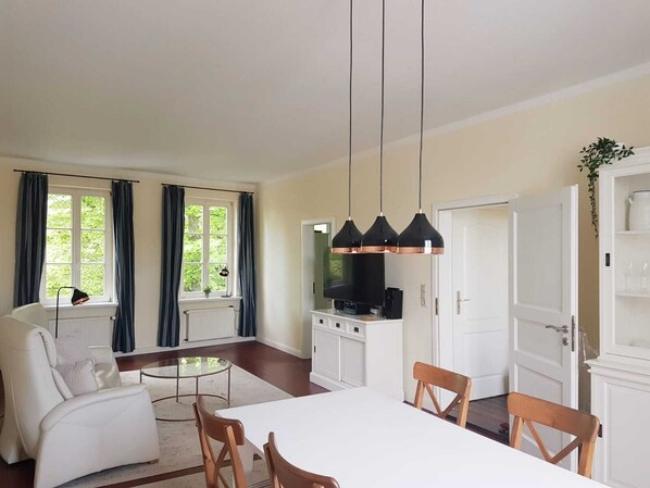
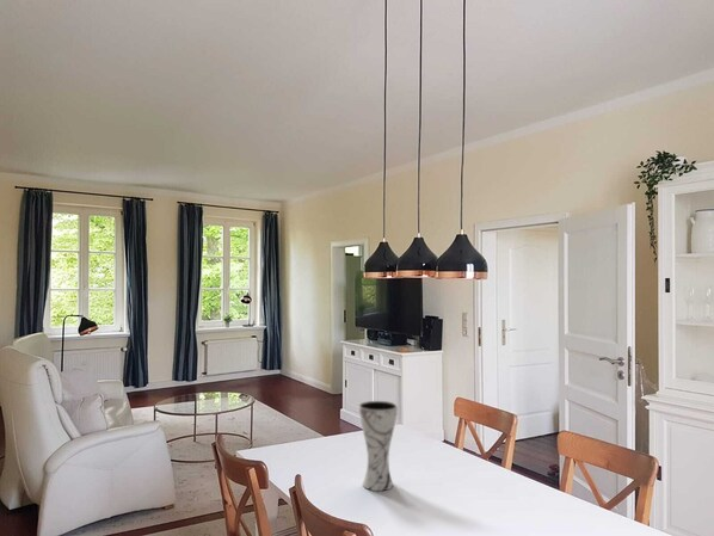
+ vase [358,400,399,492]
